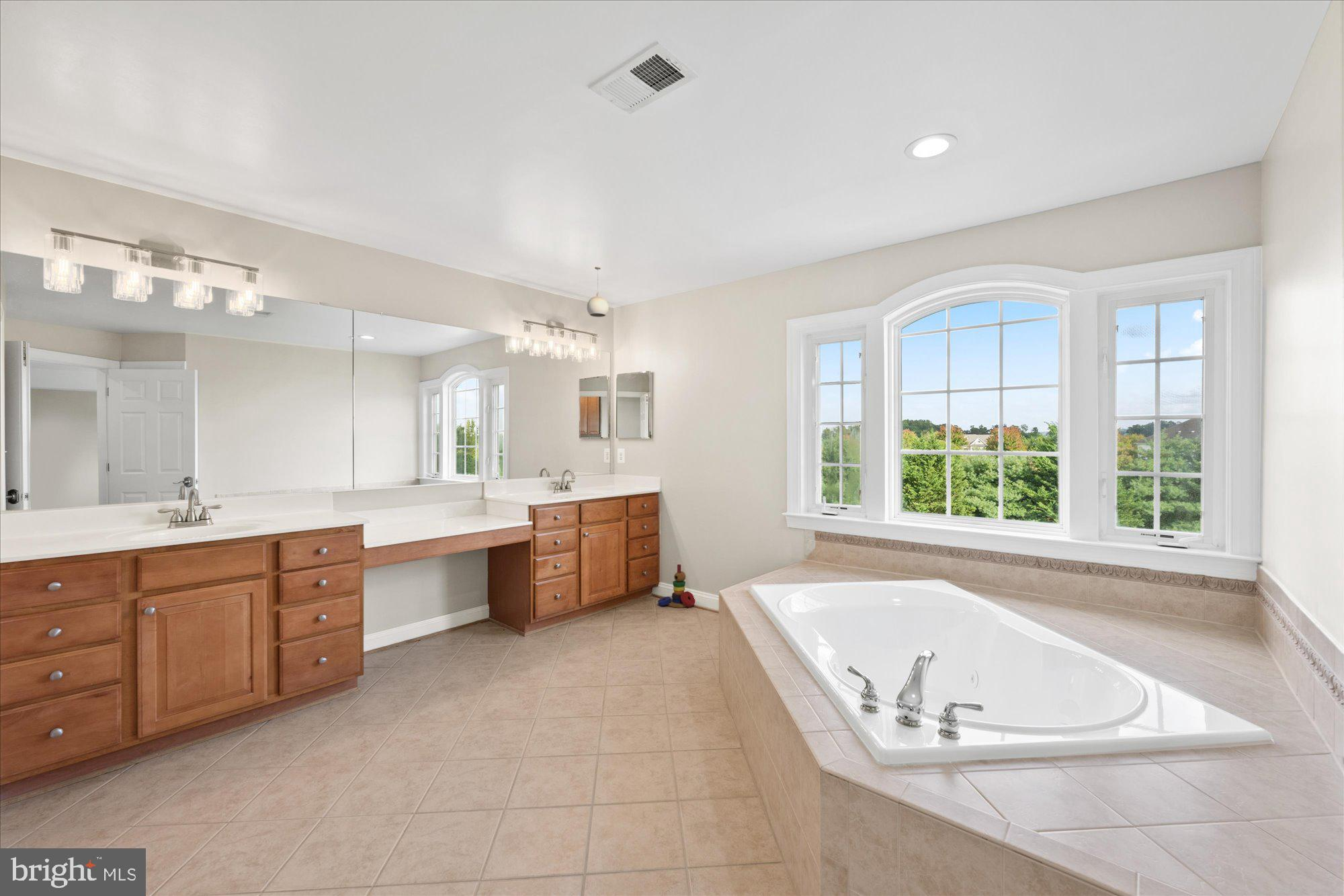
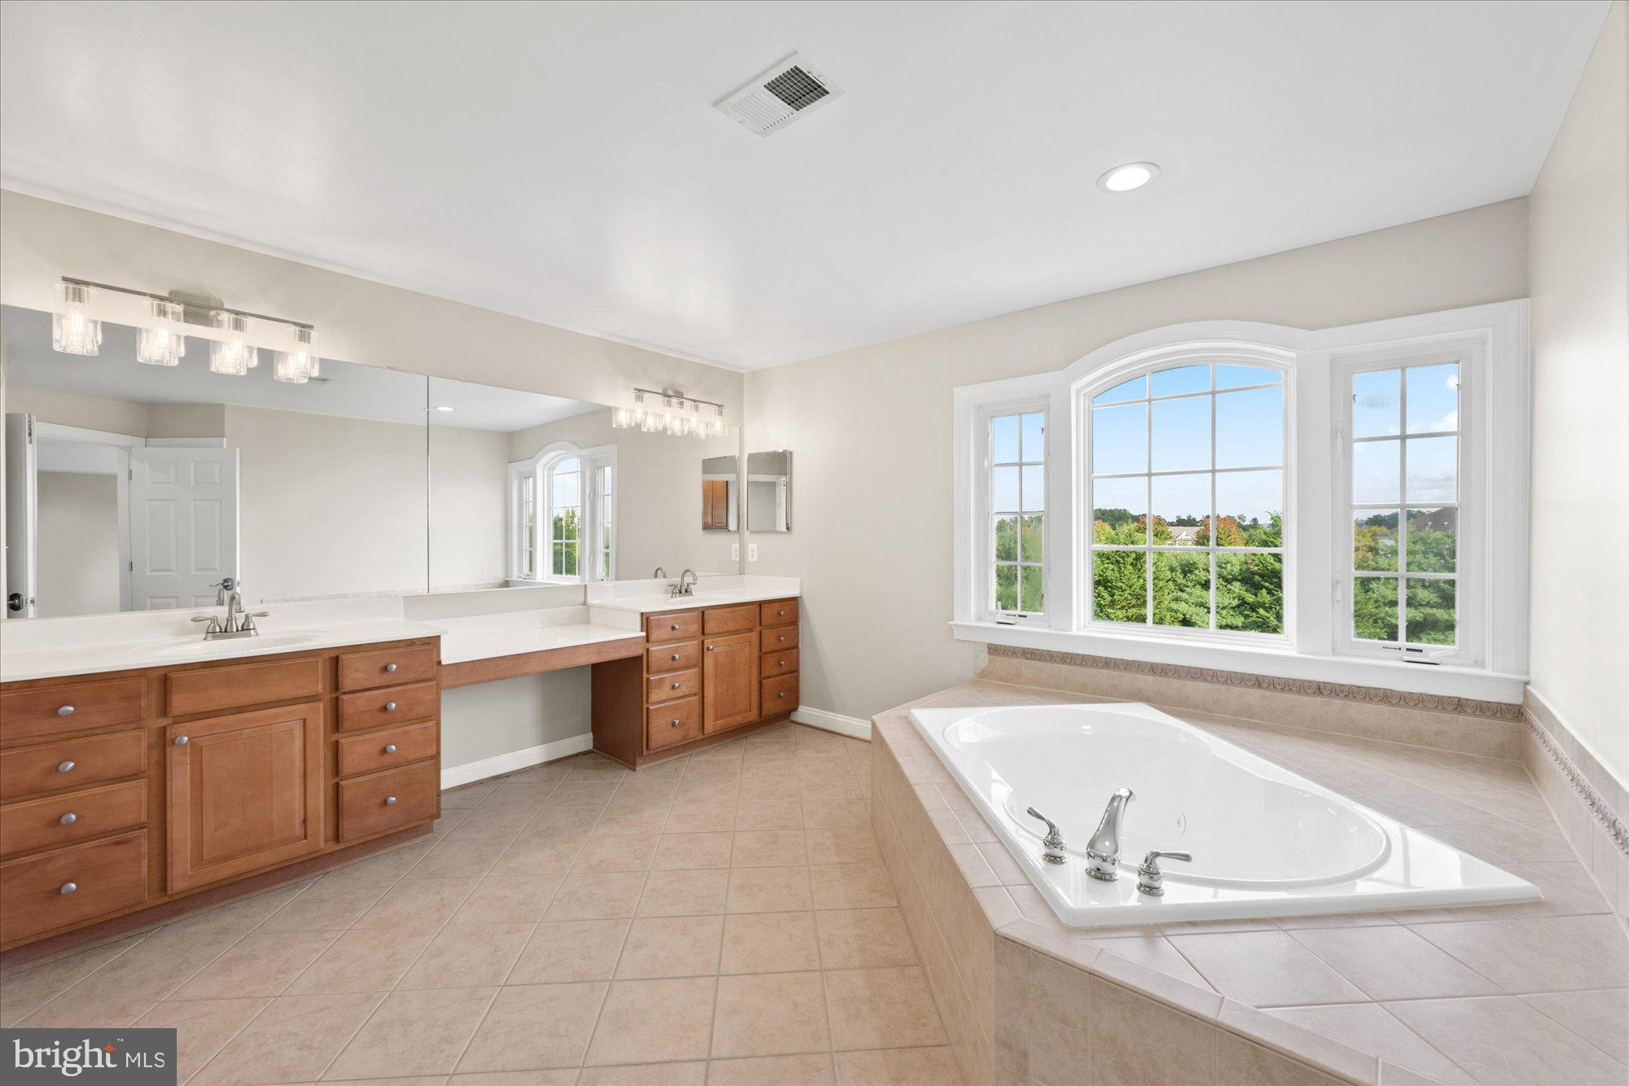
- pendant light [586,266,610,318]
- stacking toy [657,564,696,609]
